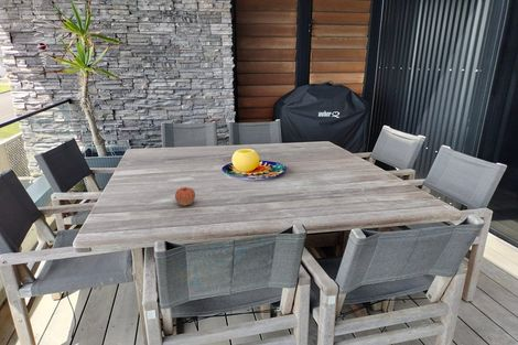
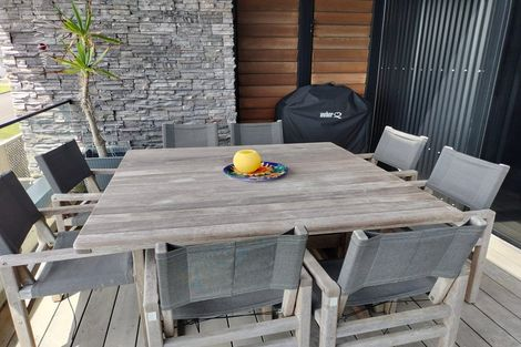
- apple [174,186,196,207]
